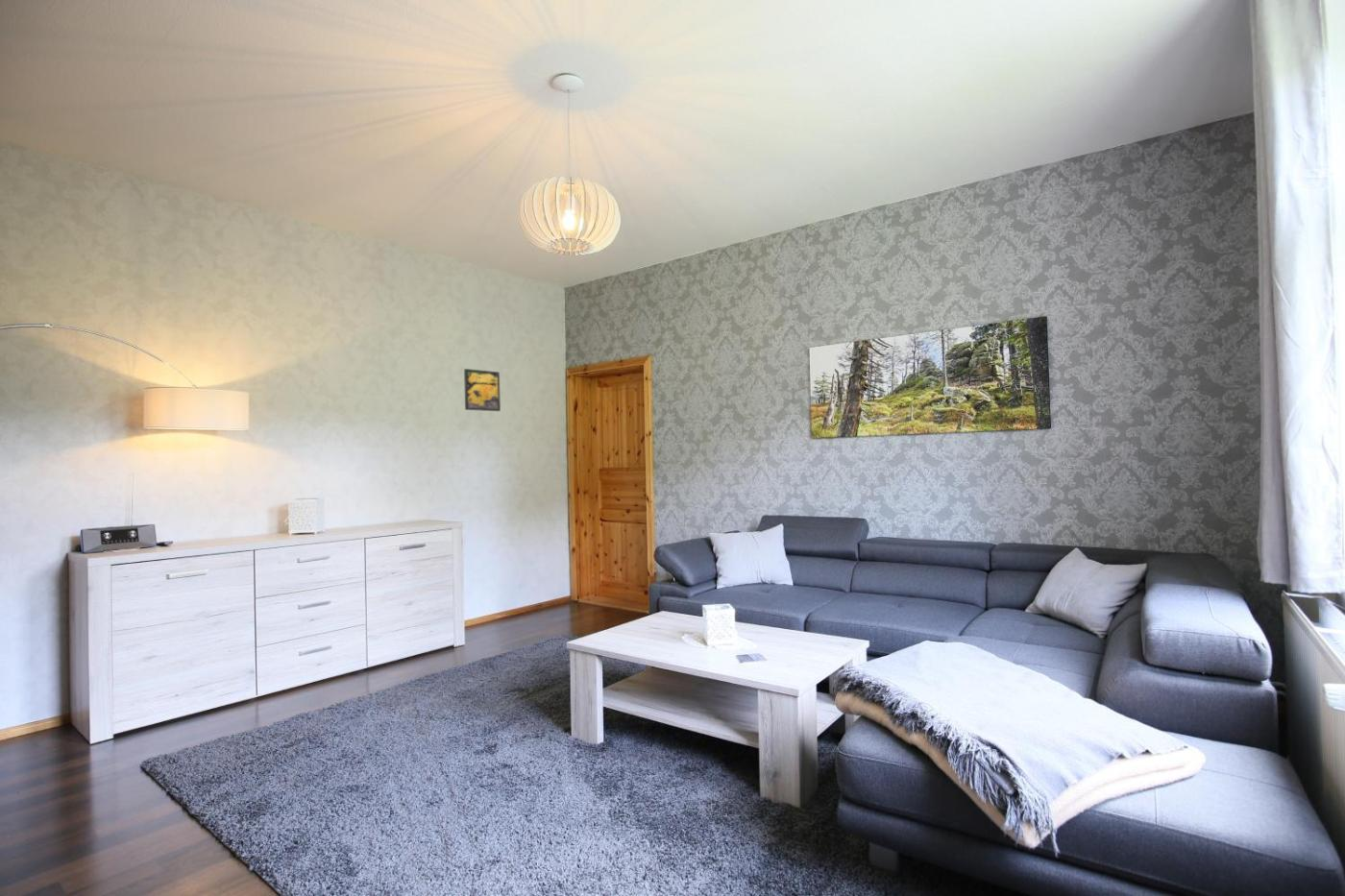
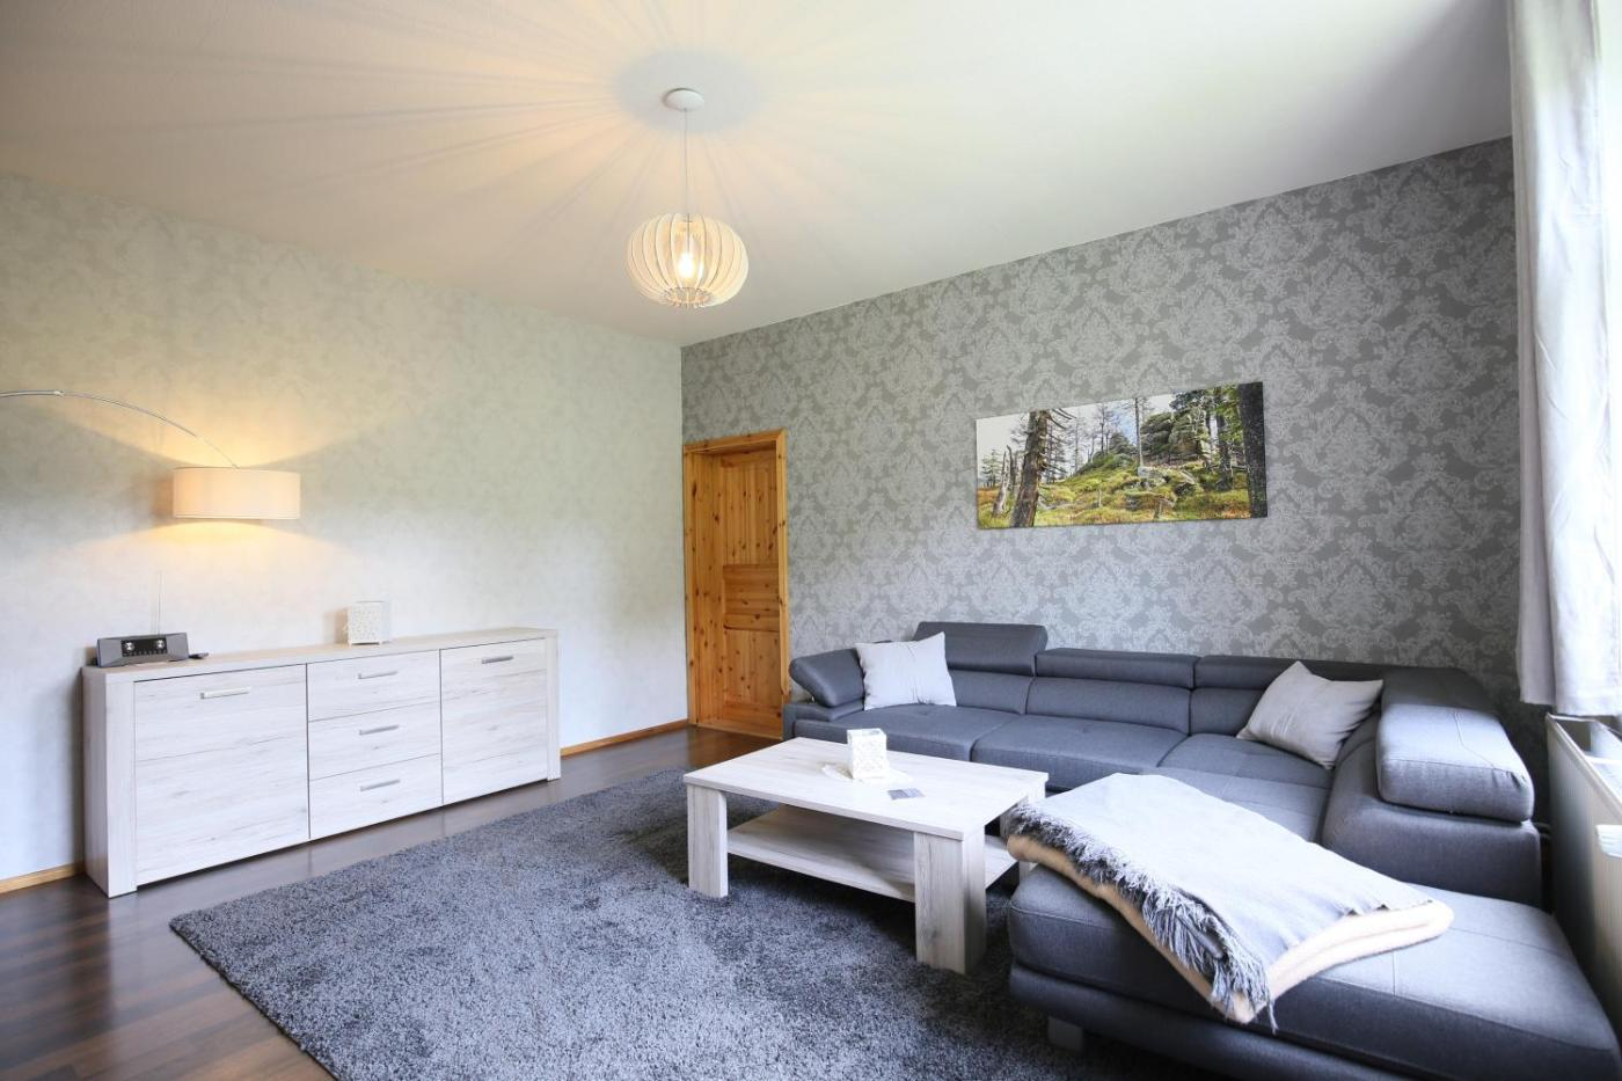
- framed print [463,368,501,412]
